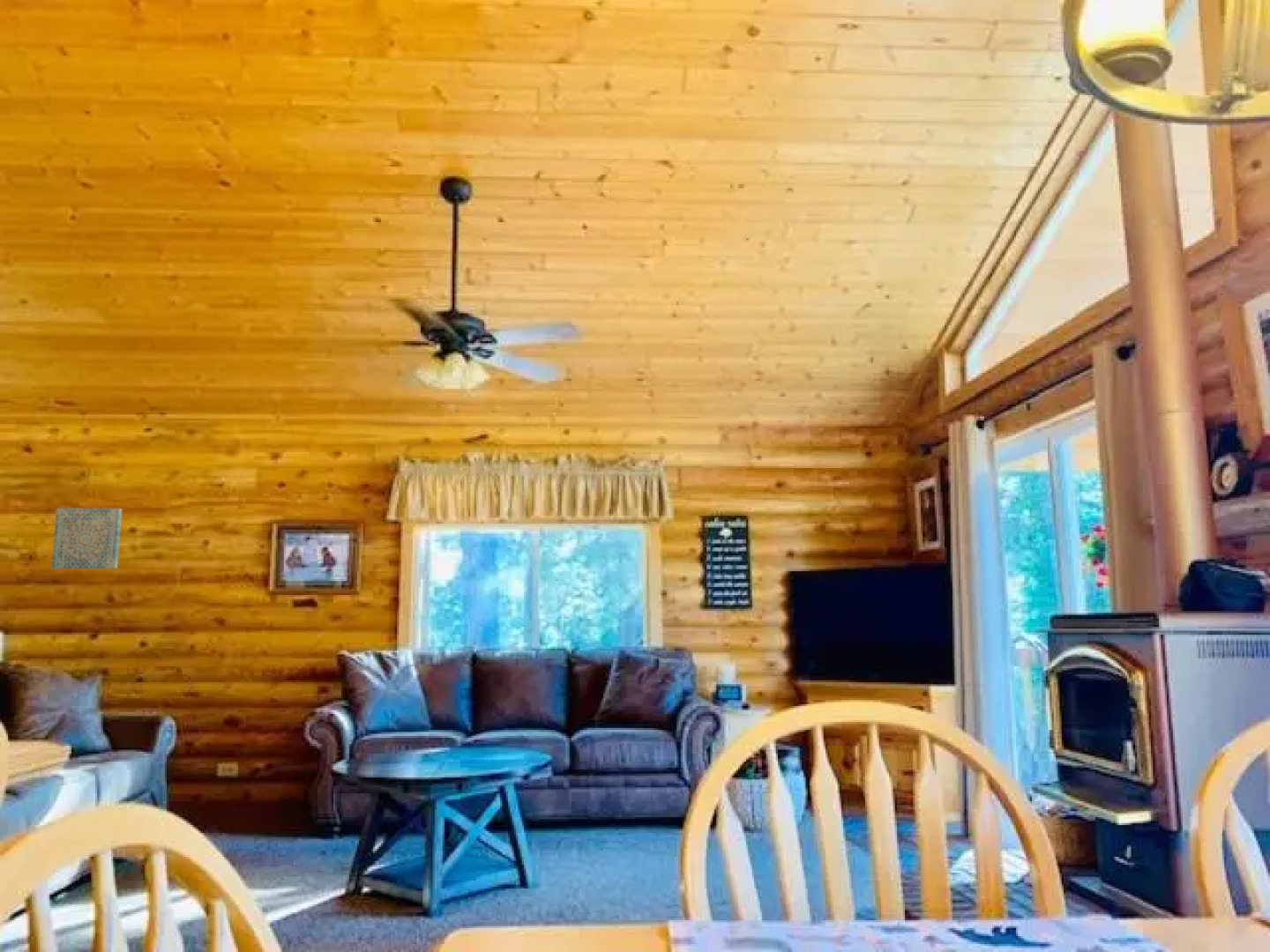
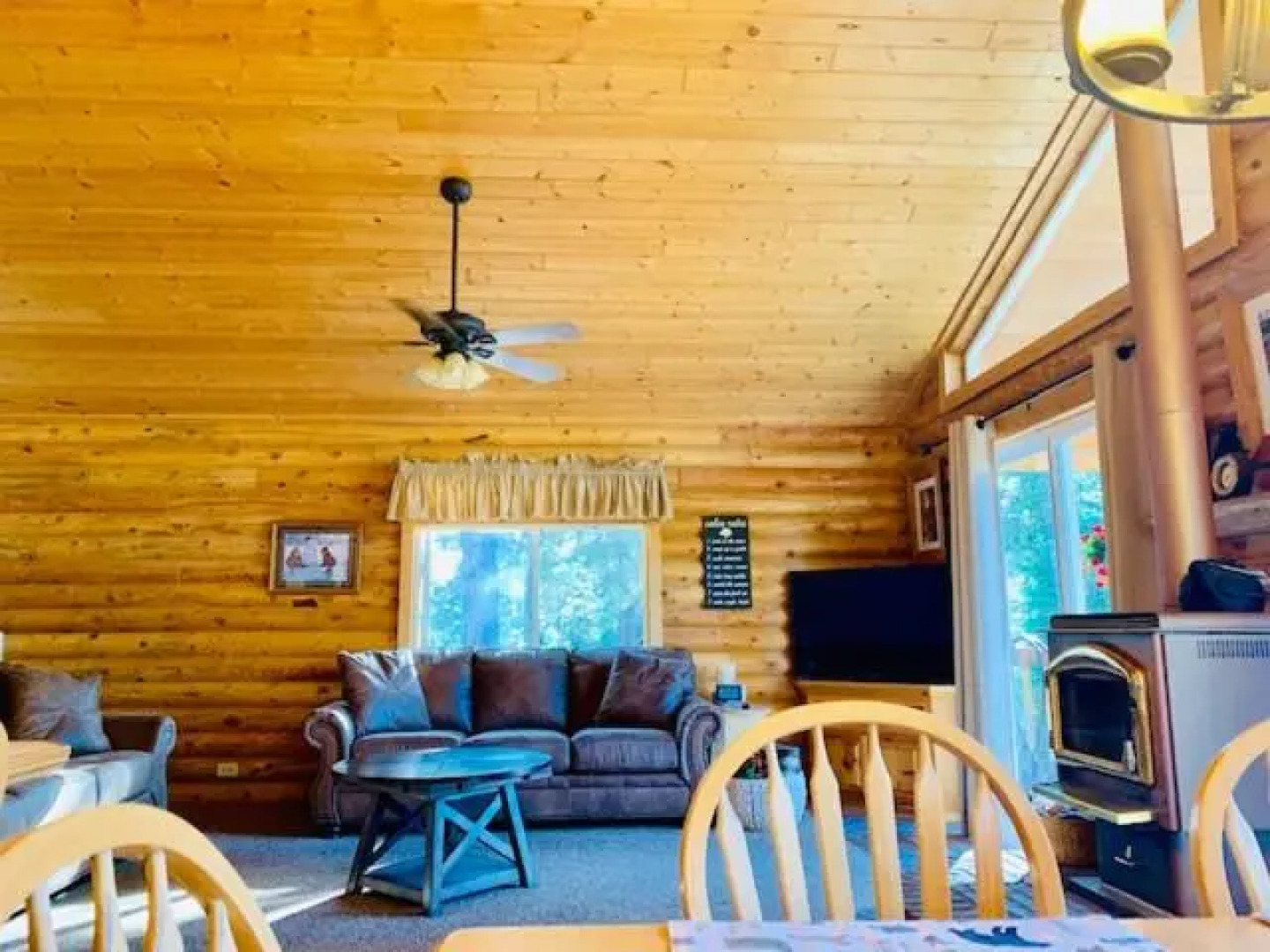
- wall art [50,508,123,569]
